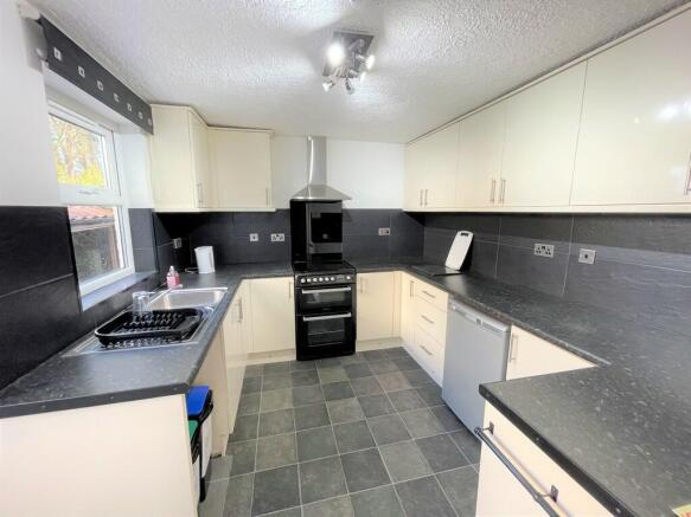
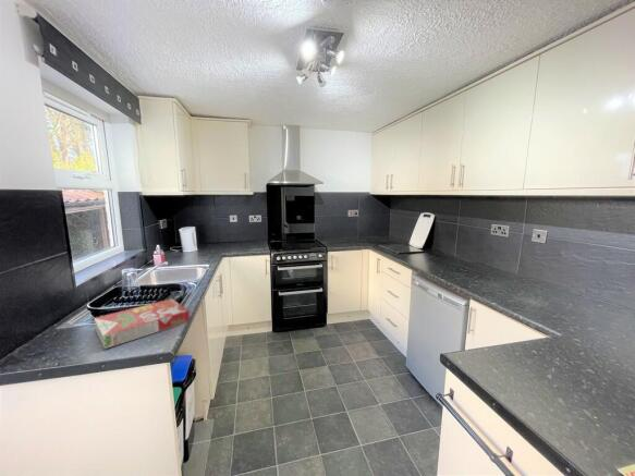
+ cereal box [93,297,191,350]
